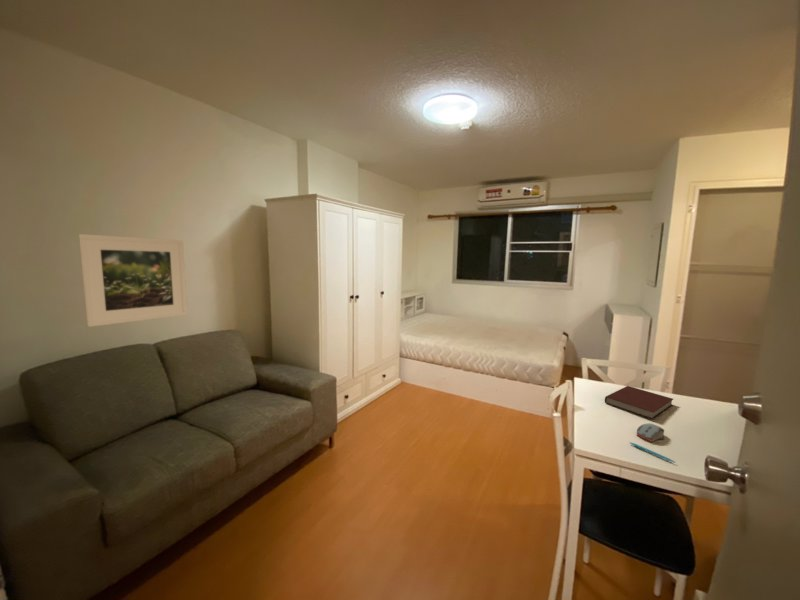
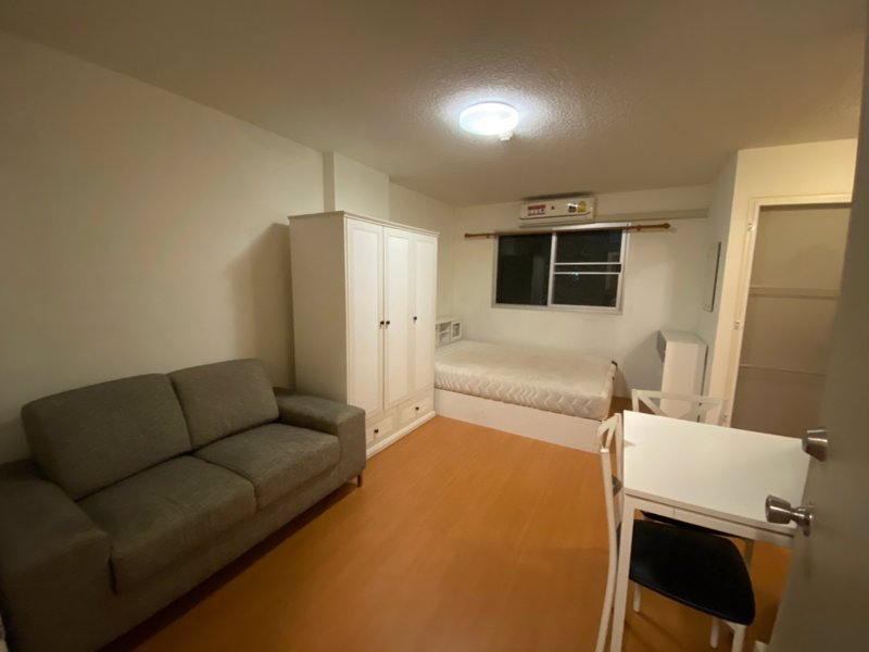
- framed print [78,233,188,328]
- pen [628,441,677,464]
- notebook [604,385,674,420]
- computer mouse [636,423,665,443]
